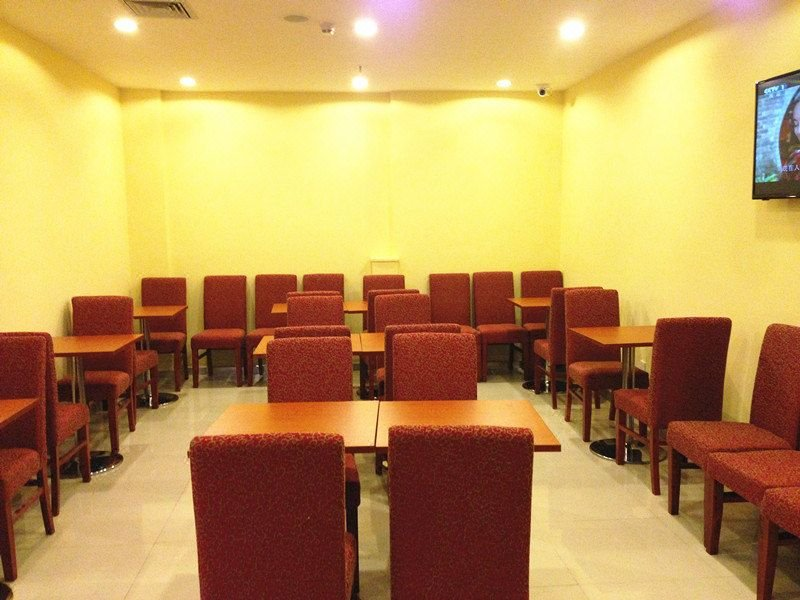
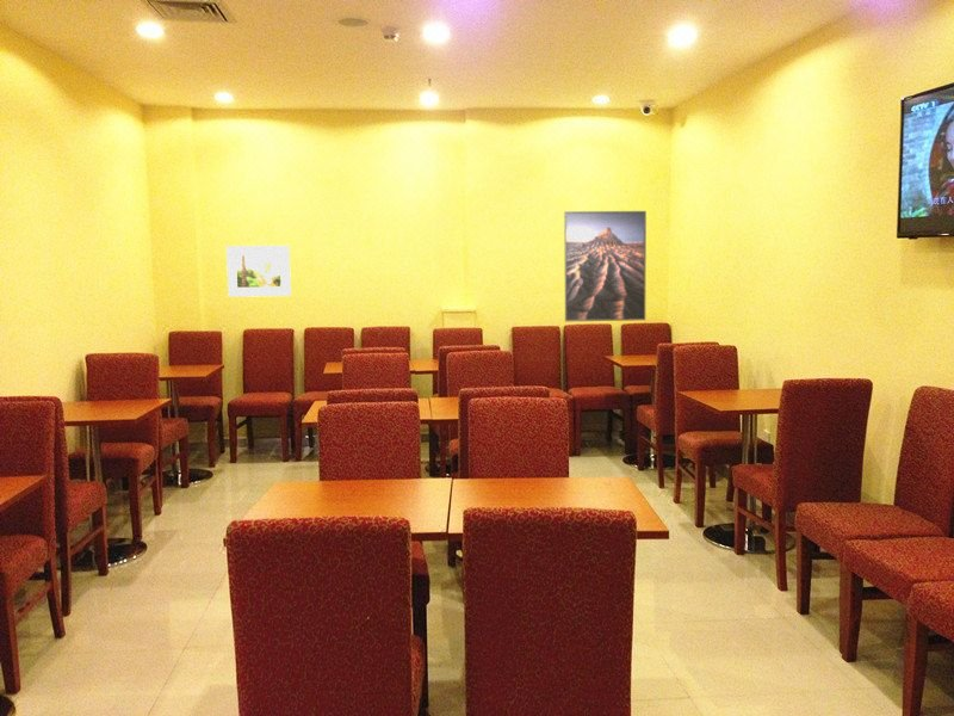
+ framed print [563,210,648,322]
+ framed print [225,245,292,298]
